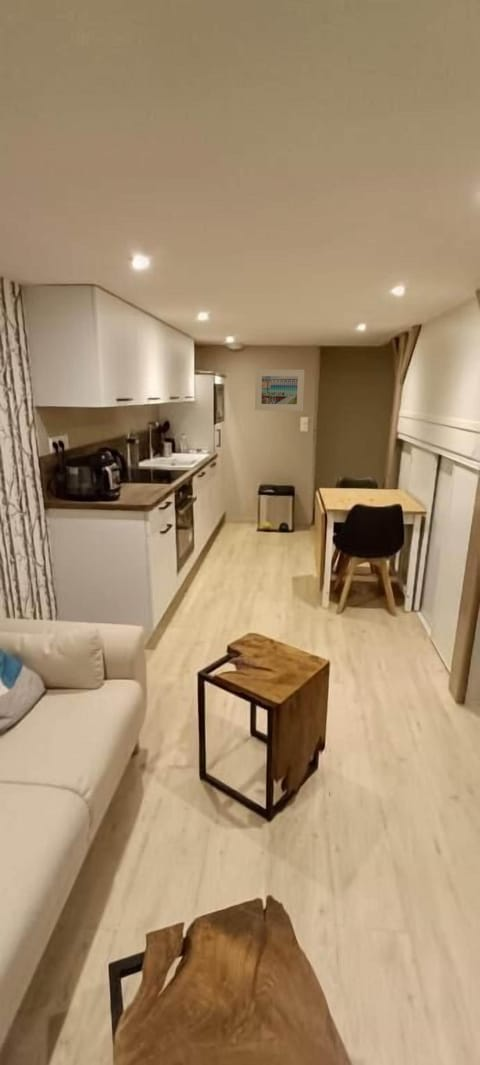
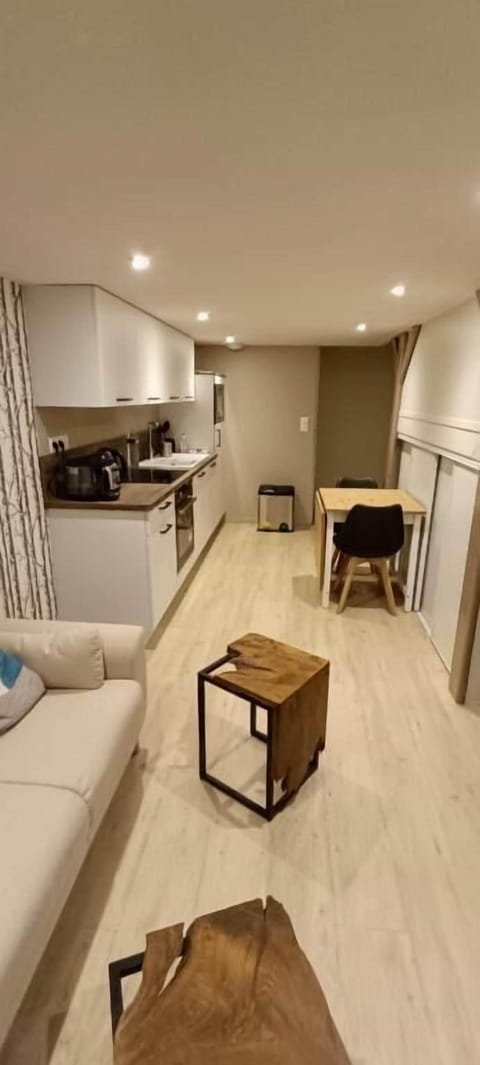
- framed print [254,368,306,412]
